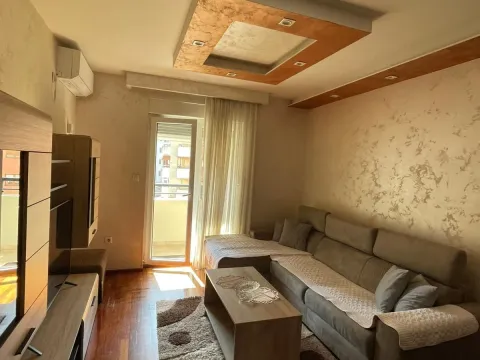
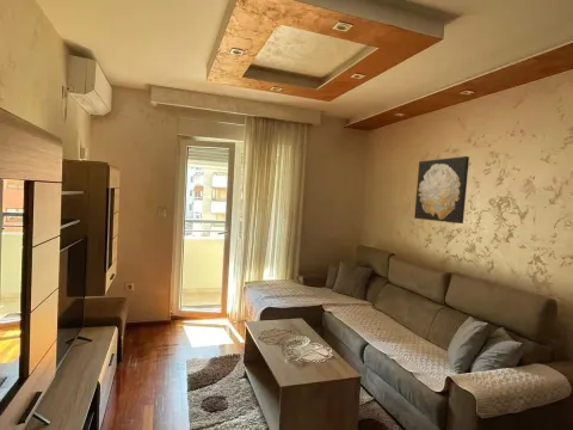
+ wall art [413,155,470,225]
